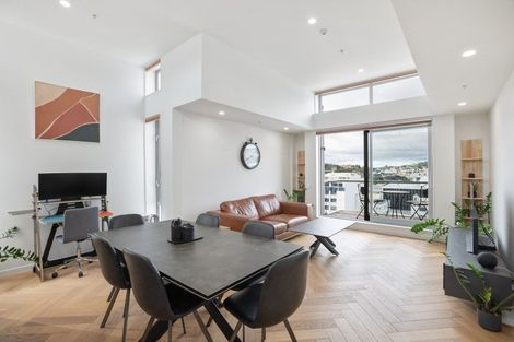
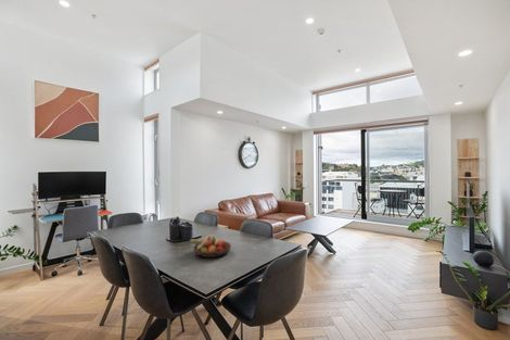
+ fruit bowl [189,234,232,259]
